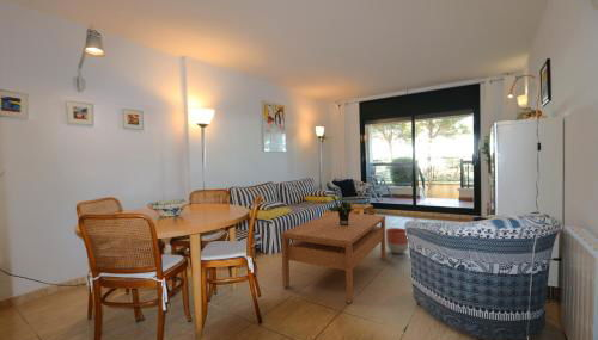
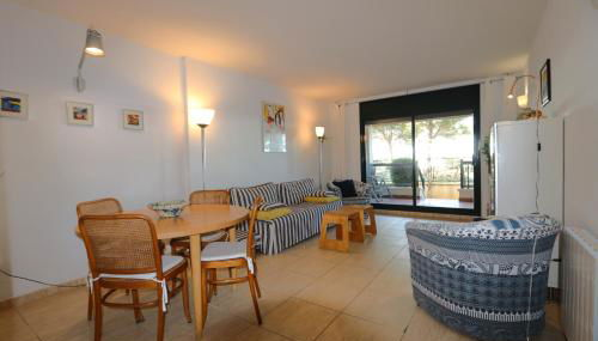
- planter [385,227,409,254]
- potted plant [328,193,355,225]
- coffee table [280,211,386,304]
